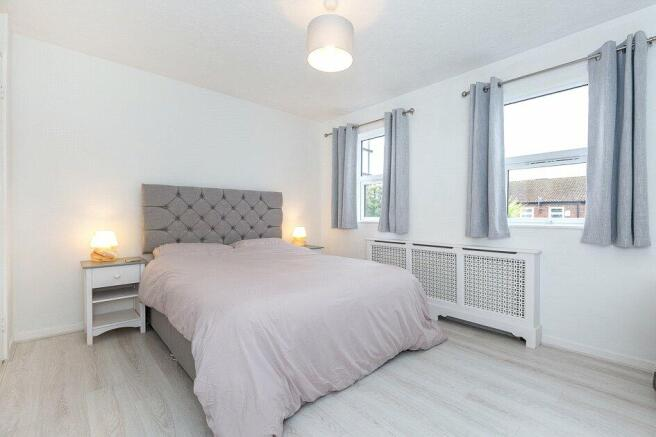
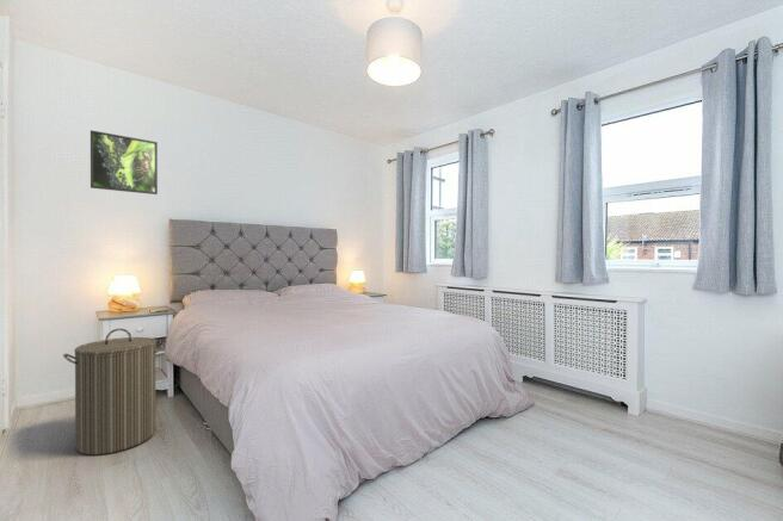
+ laundry hamper [62,328,166,455]
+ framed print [90,129,159,196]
